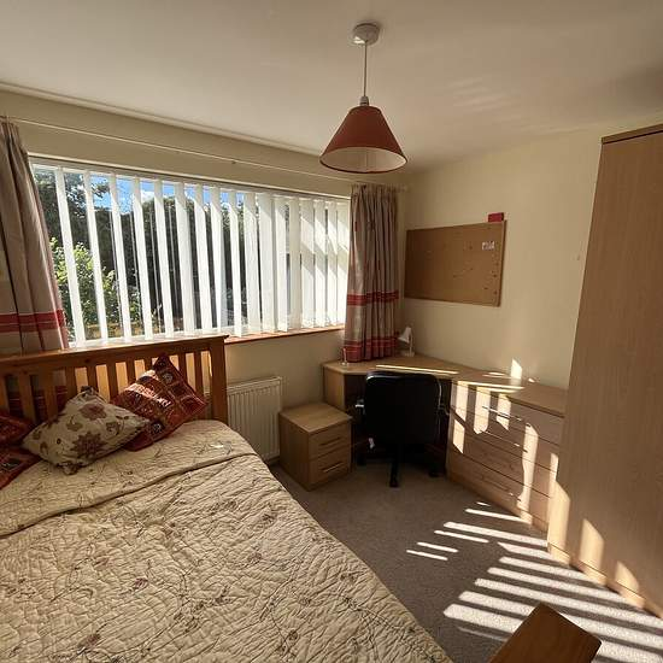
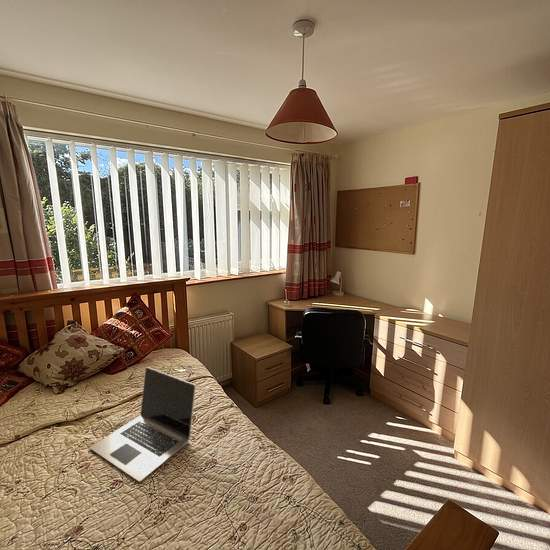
+ laptop [89,366,197,483]
